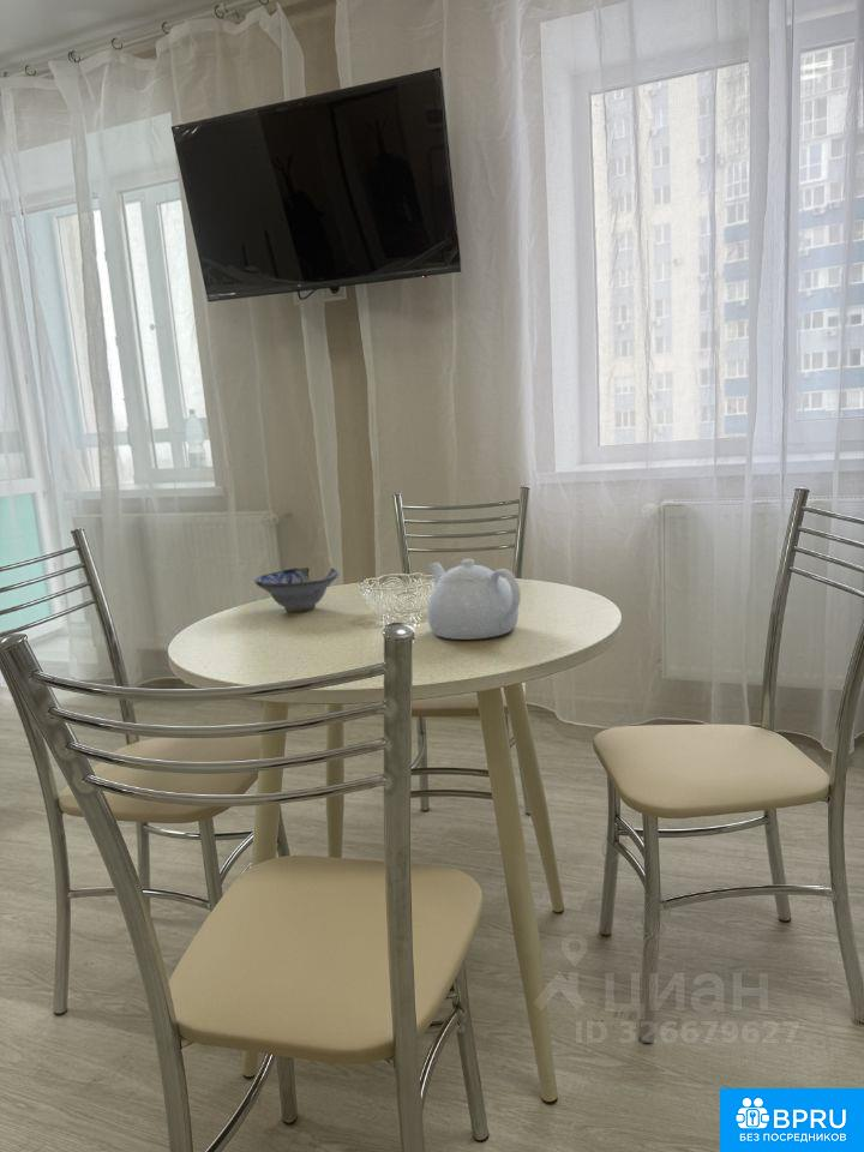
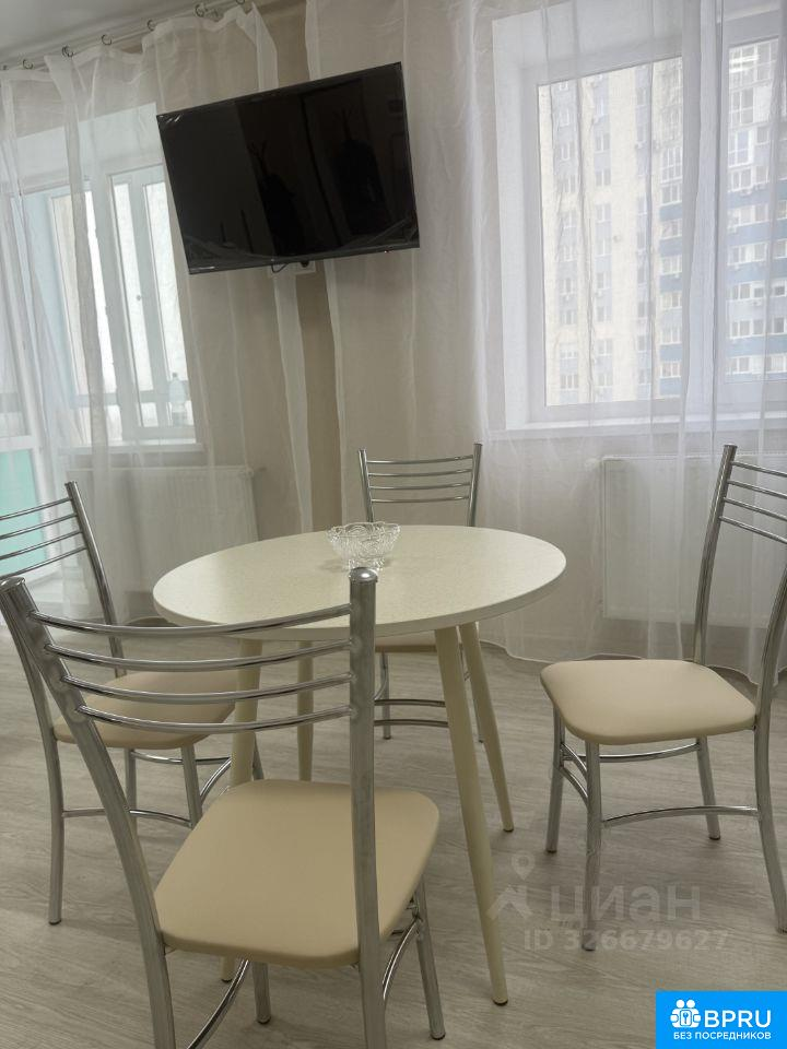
- teapot [426,558,522,641]
- ceramic bowl [253,566,340,613]
